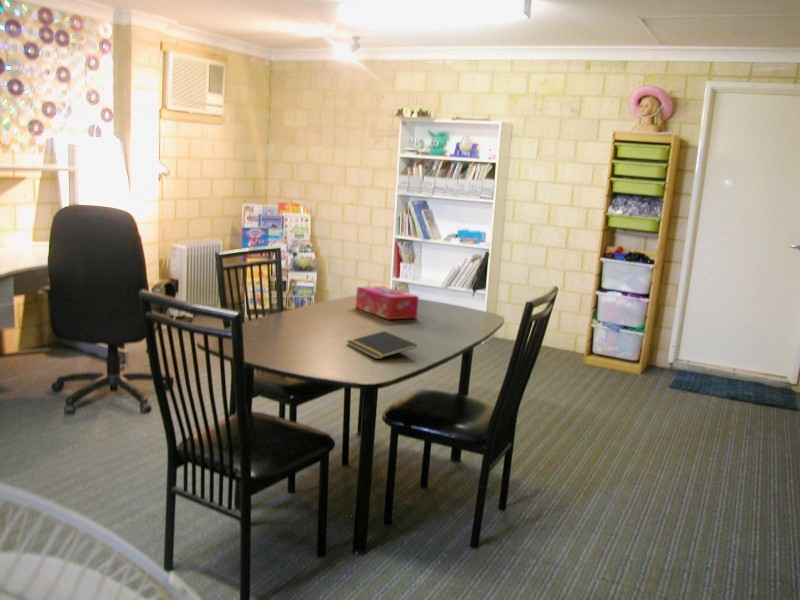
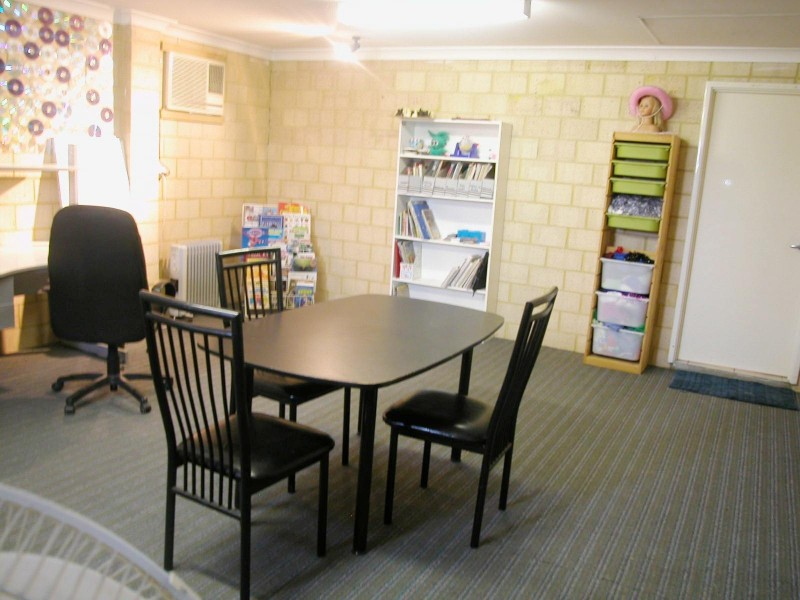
- tissue box [355,285,420,320]
- notepad [346,330,418,360]
